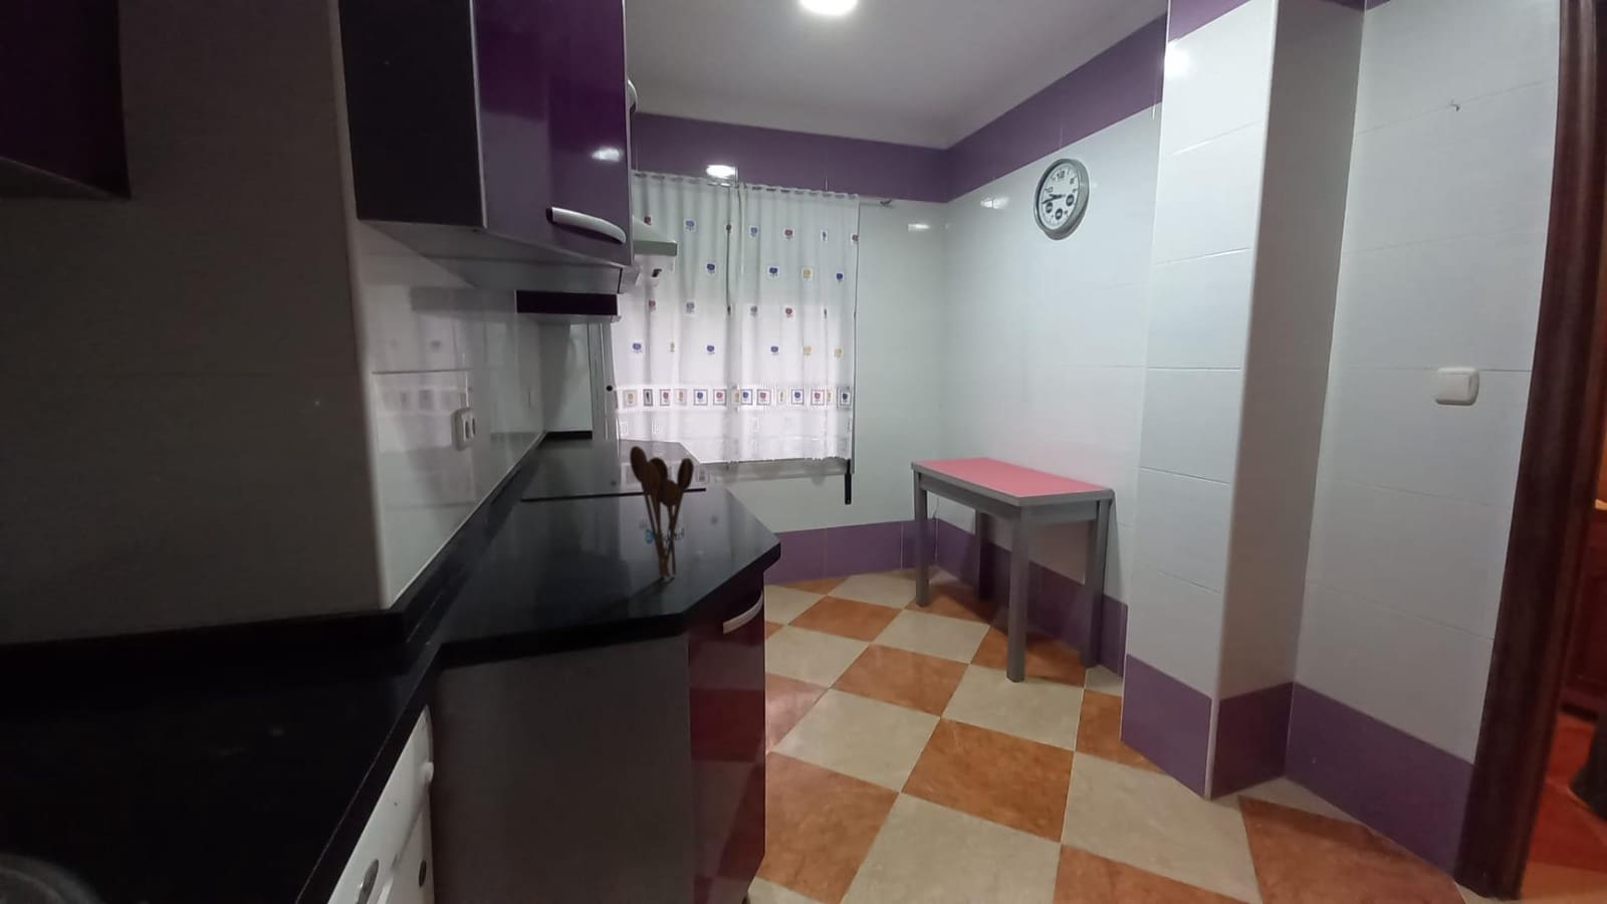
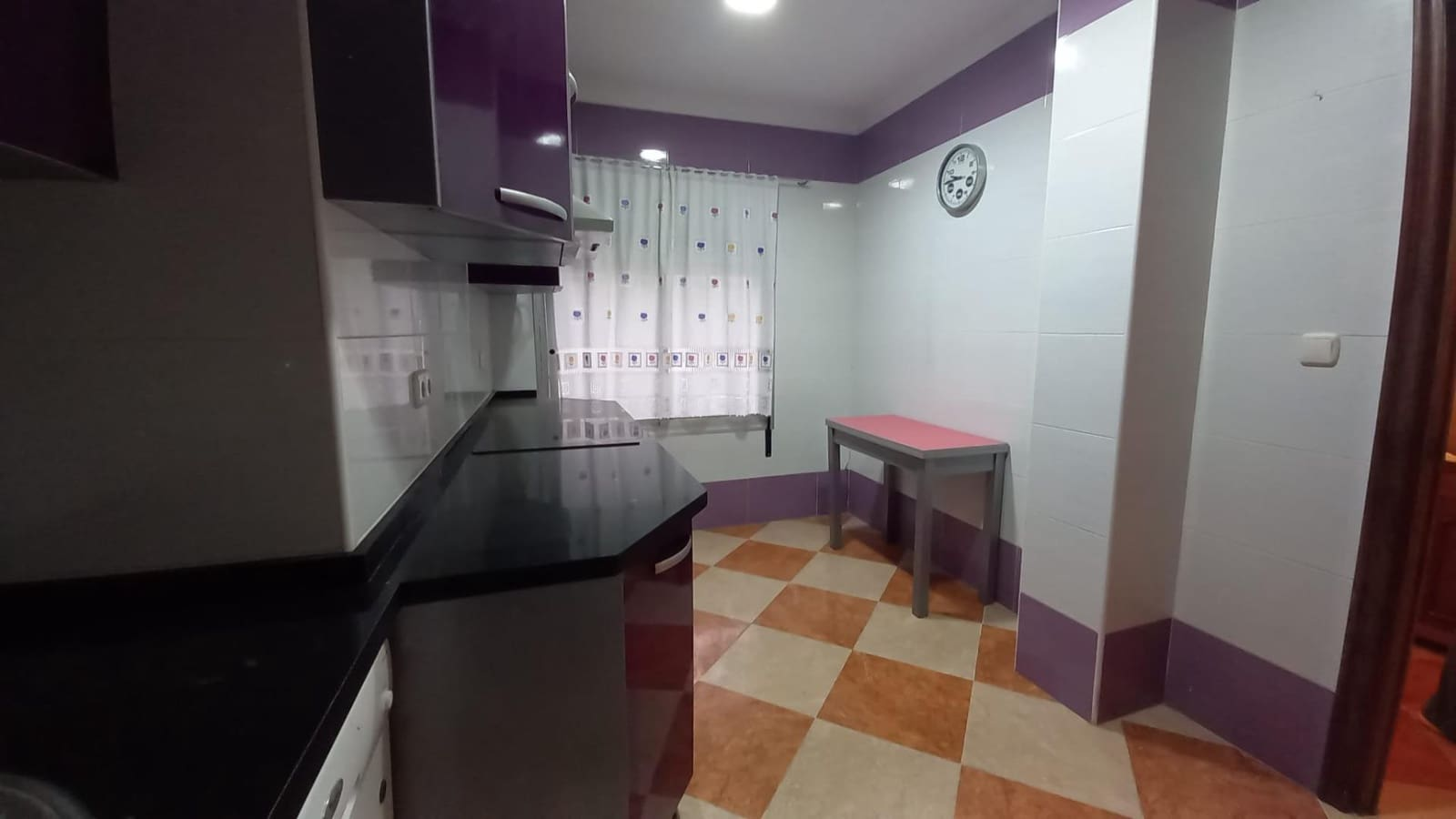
- utensil holder [629,445,695,578]
